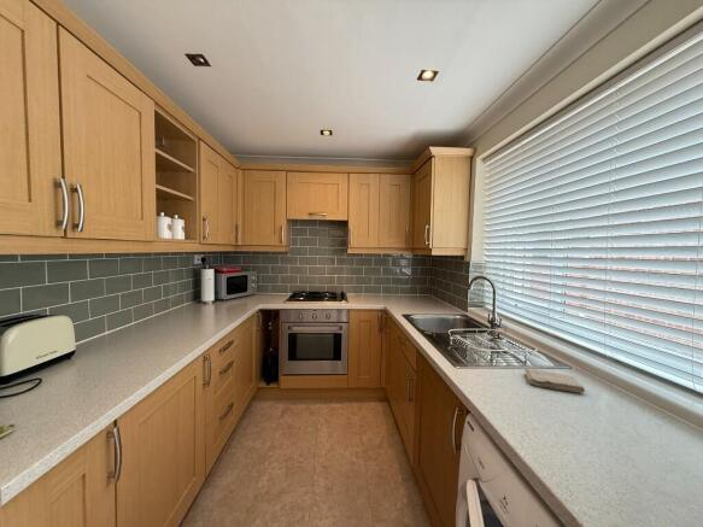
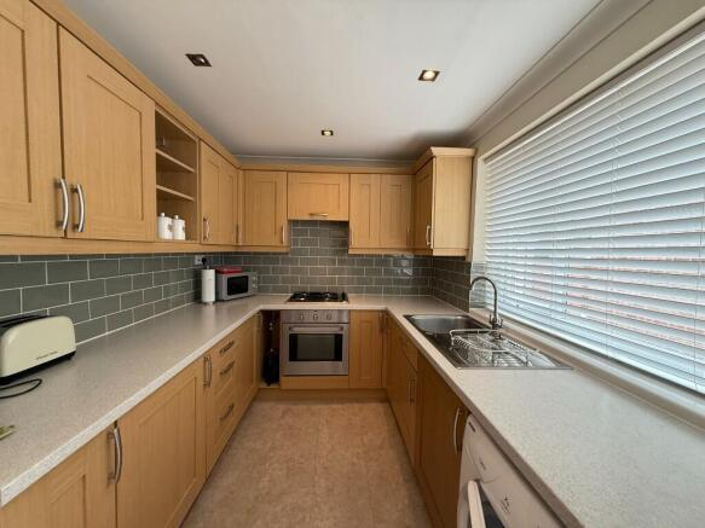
- washcloth [523,368,586,393]
